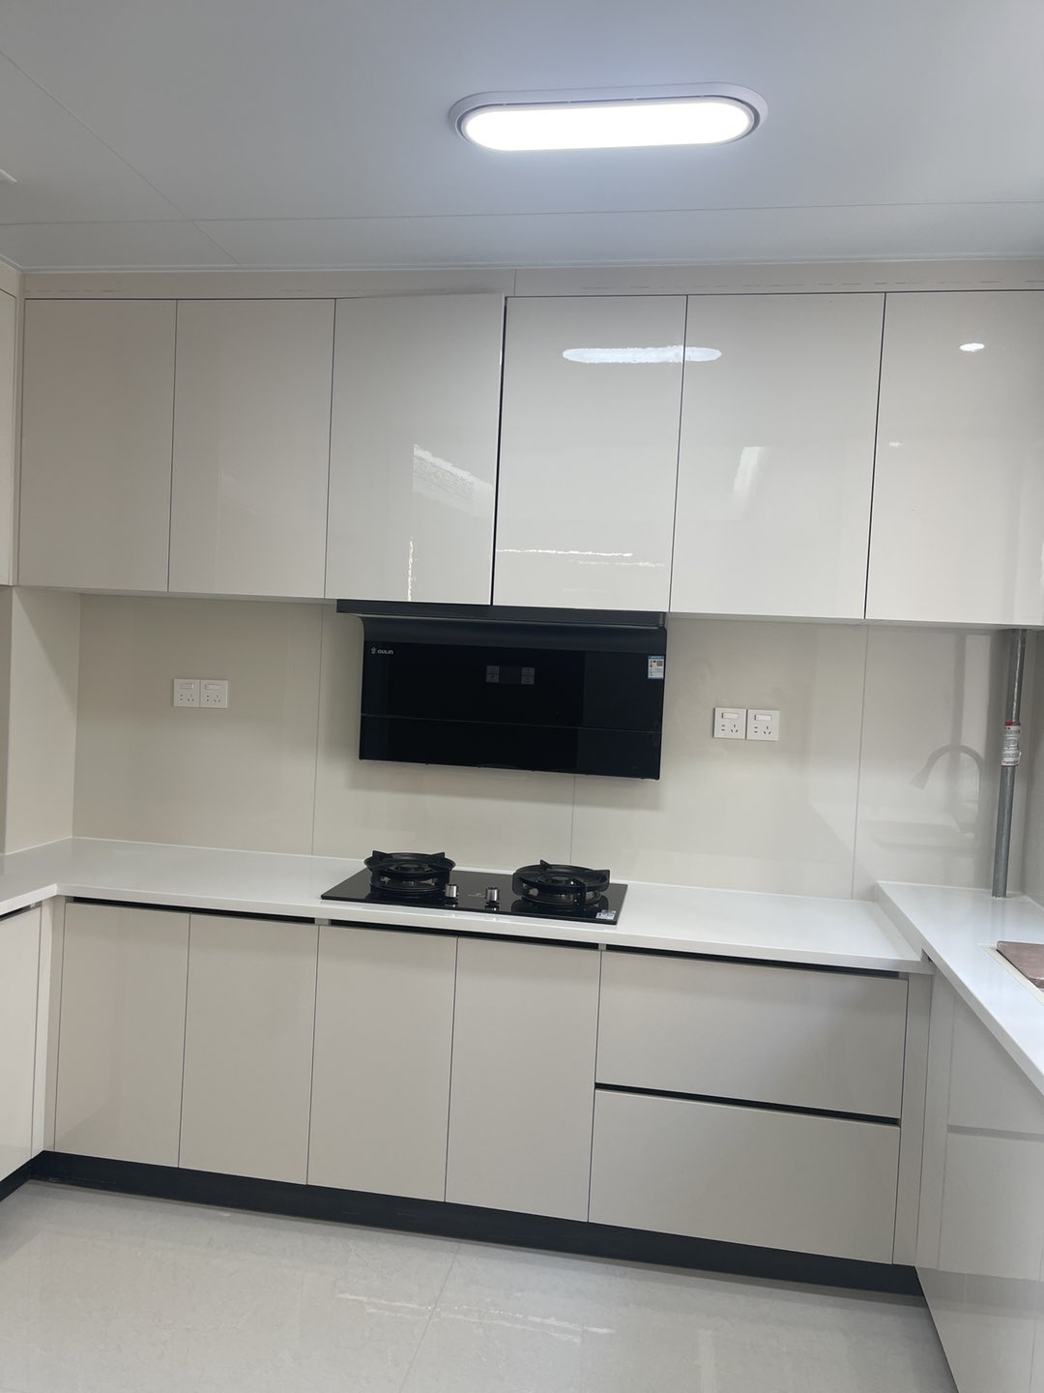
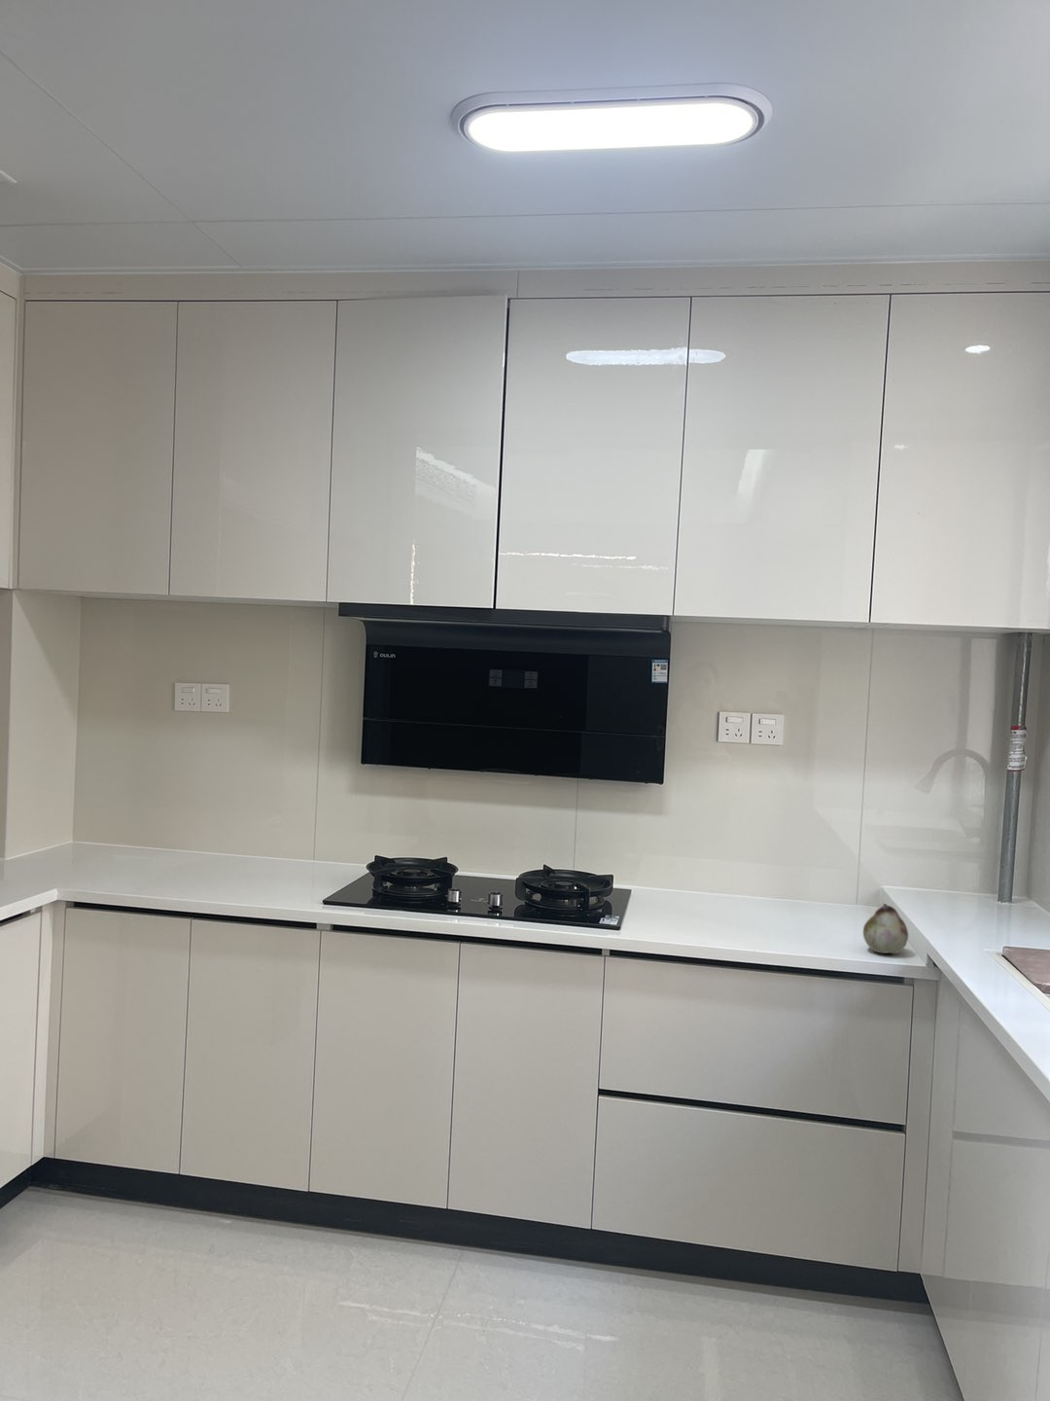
+ fruit [863,902,909,954]
